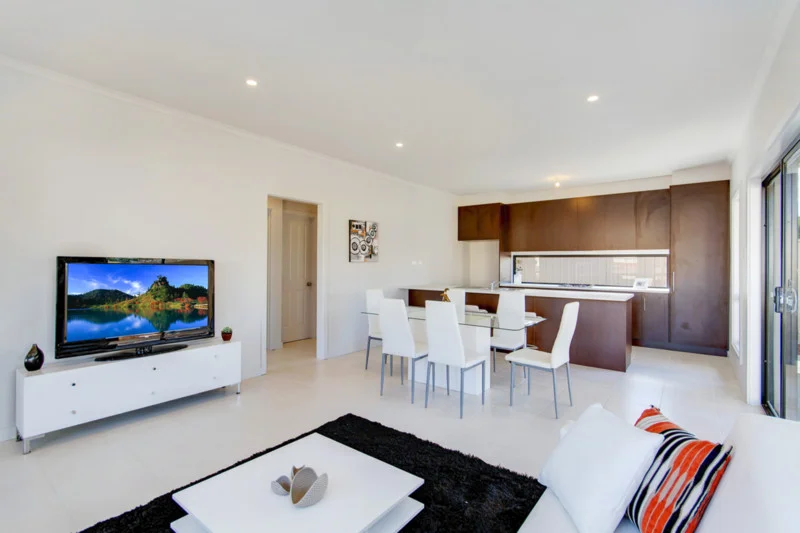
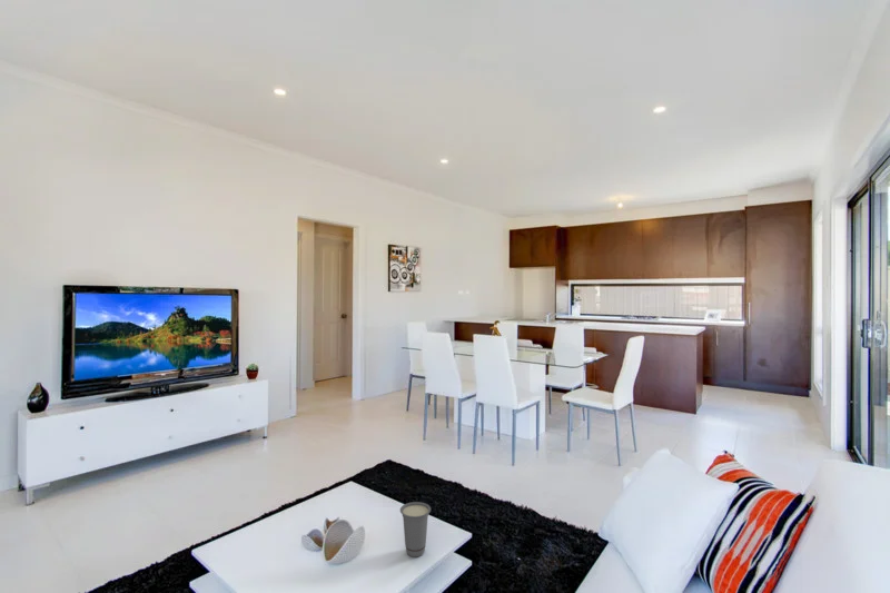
+ cup [399,501,432,559]
